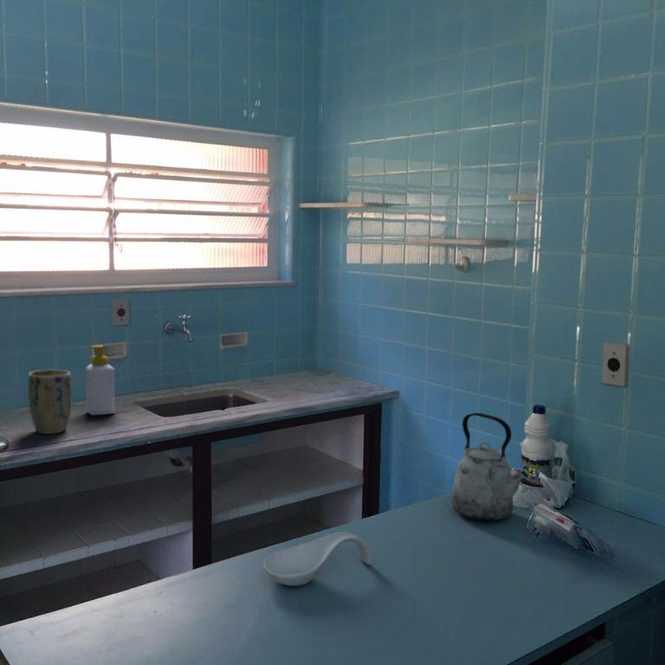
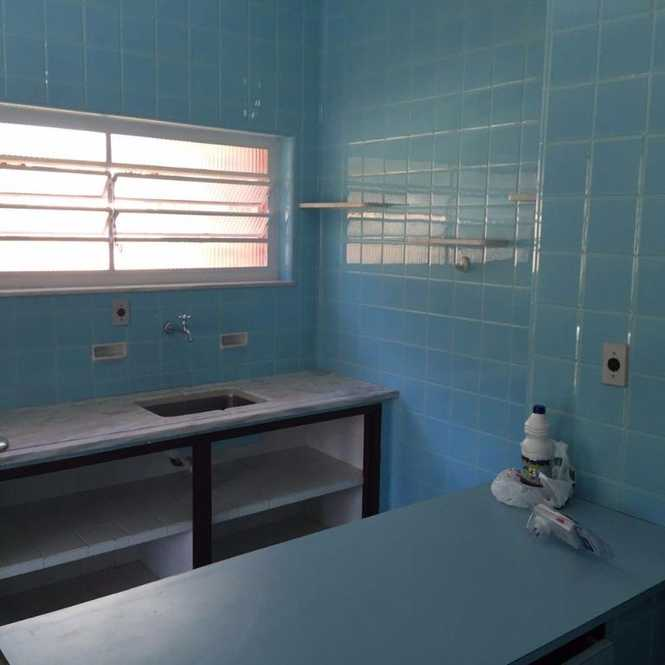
- plant pot [27,369,72,435]
- kettle [451,412,529,522]
- soap bottle [85,344,116,416]
- spoon rest [262,531,374,587]
